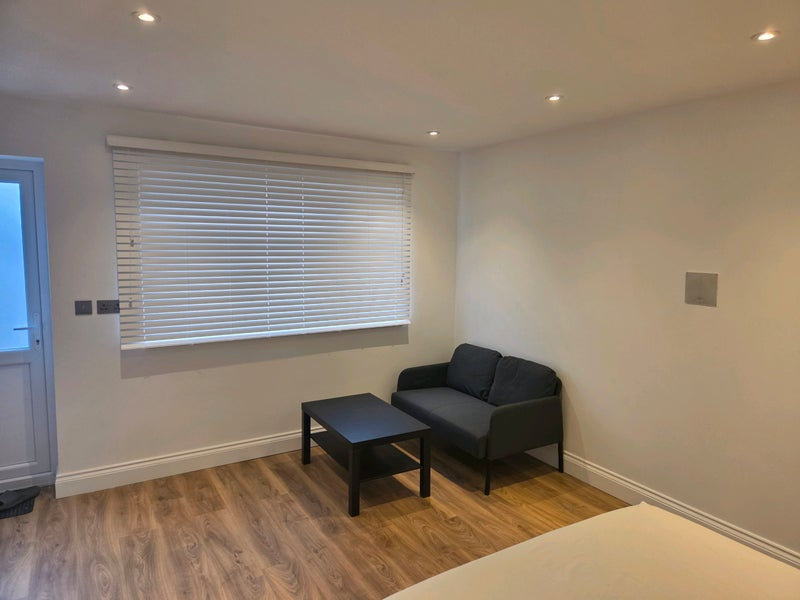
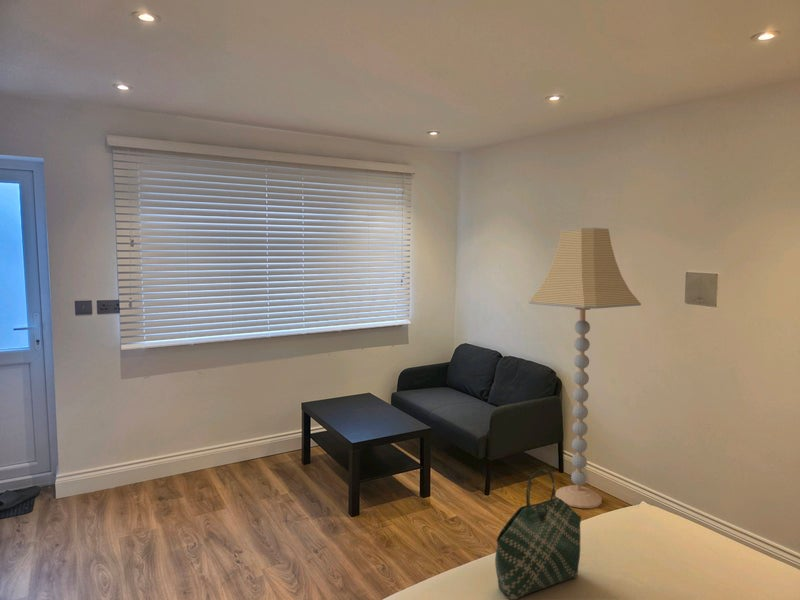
+ tote bag [494,469,582,600]
+ floor lamp [527,227,642,509]
